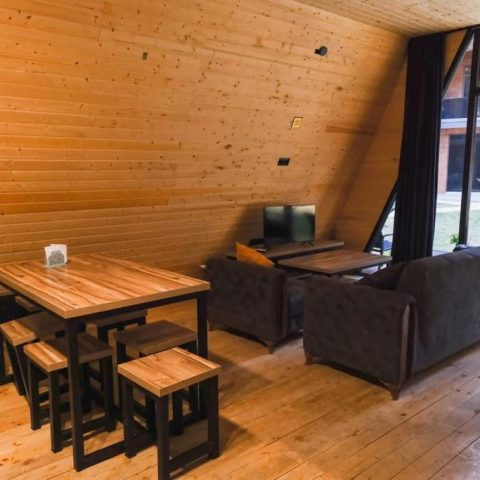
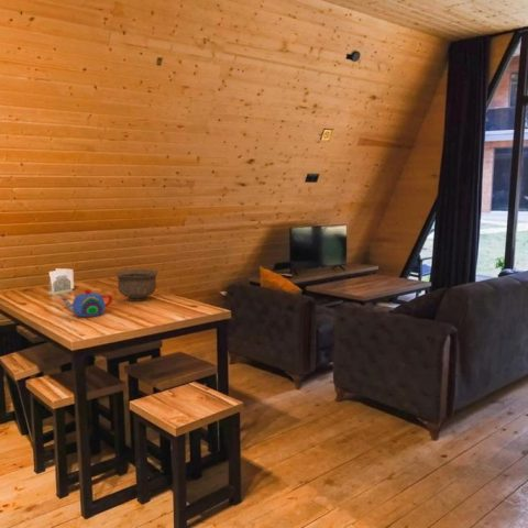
+ teapot [58,289,113,318]
+ bowl [114,268,160,302]
